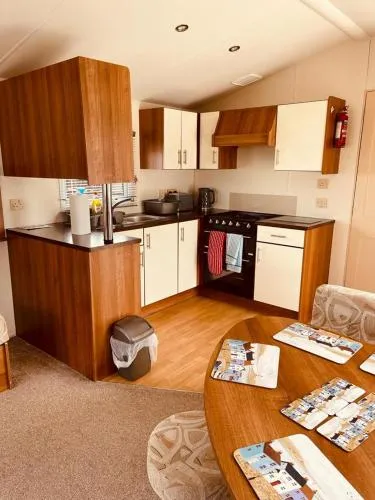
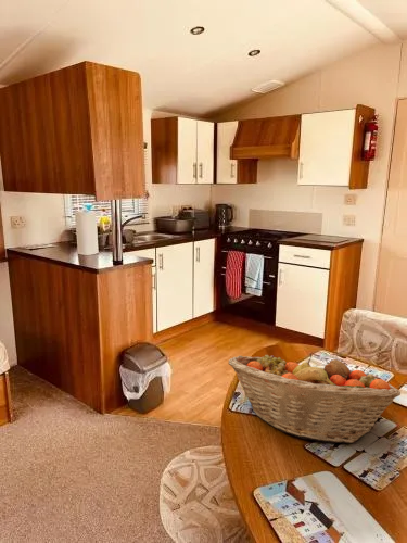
+ fruit basket [228,353,402,444]
